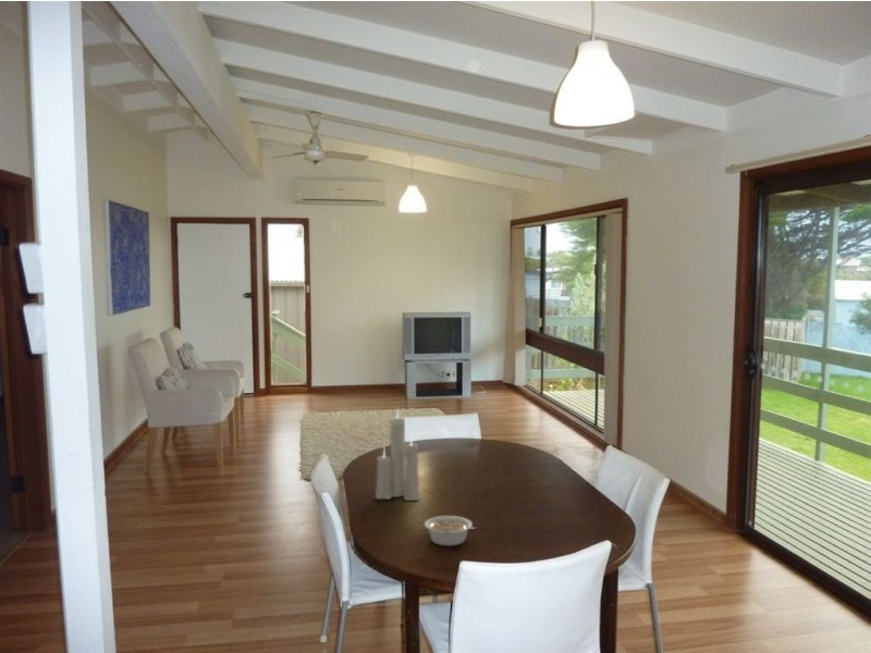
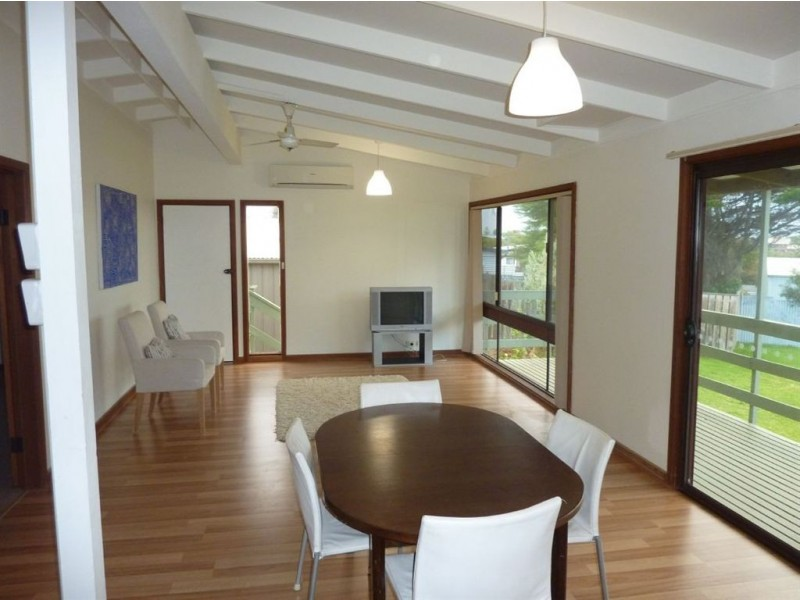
- legume [424,515,478,547]
- candle [375,407,421,502]
